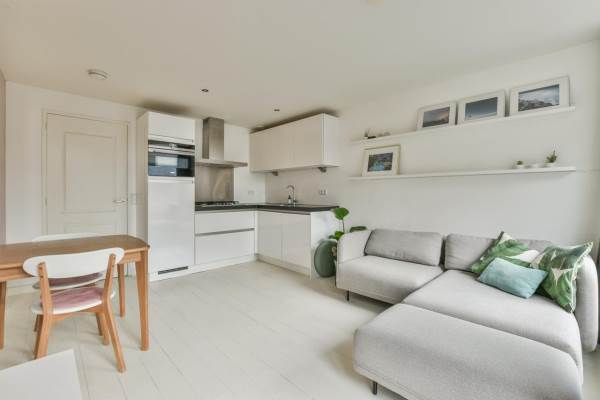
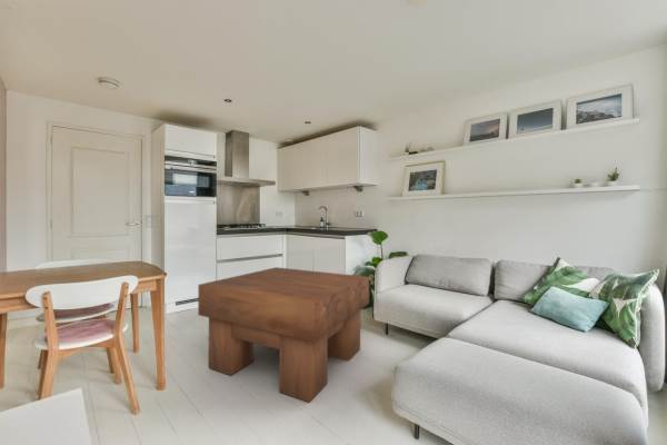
+ coffee table [197,266,370,403]
